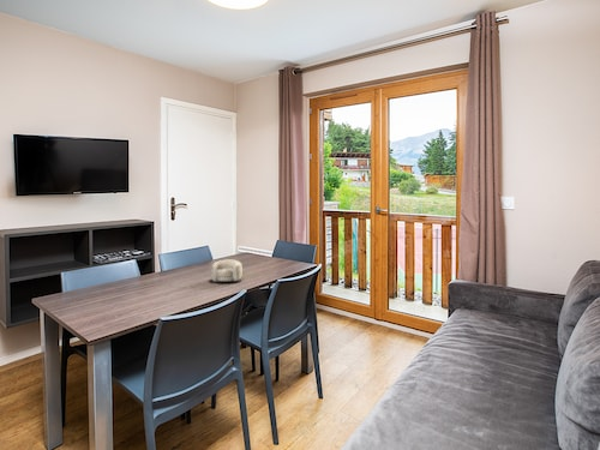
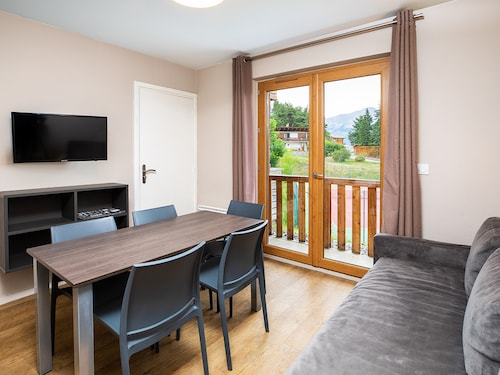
- decorative bowl [210,259,244,282]
